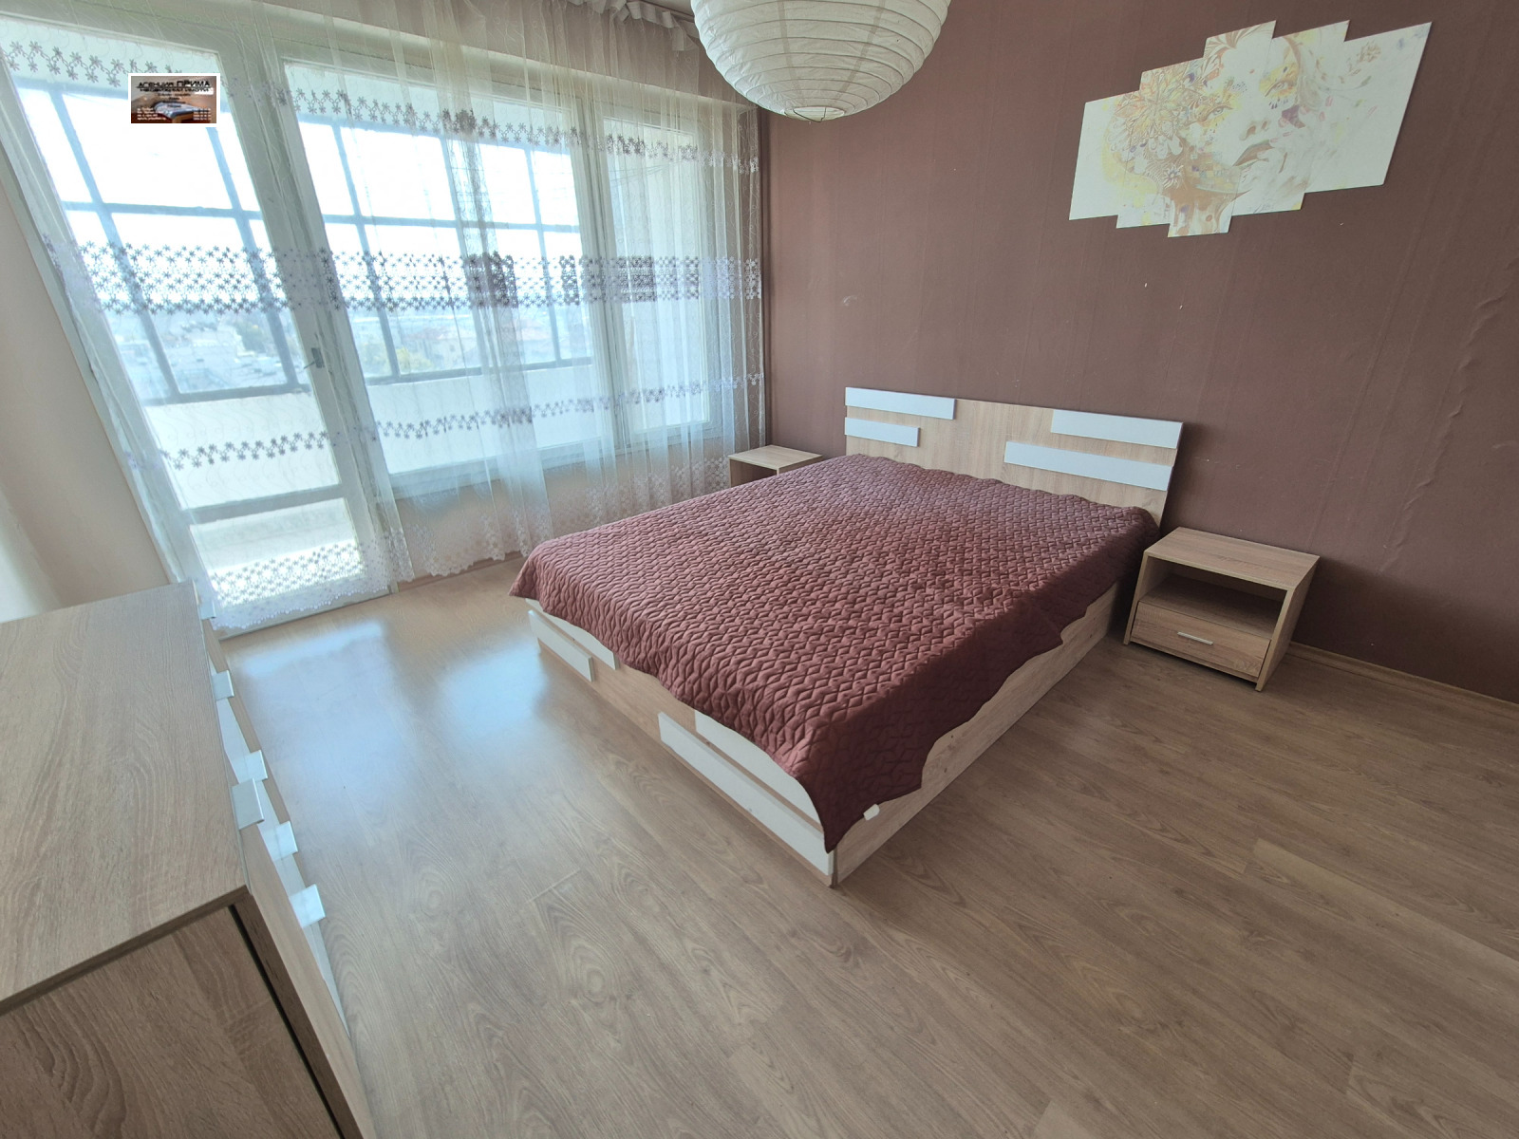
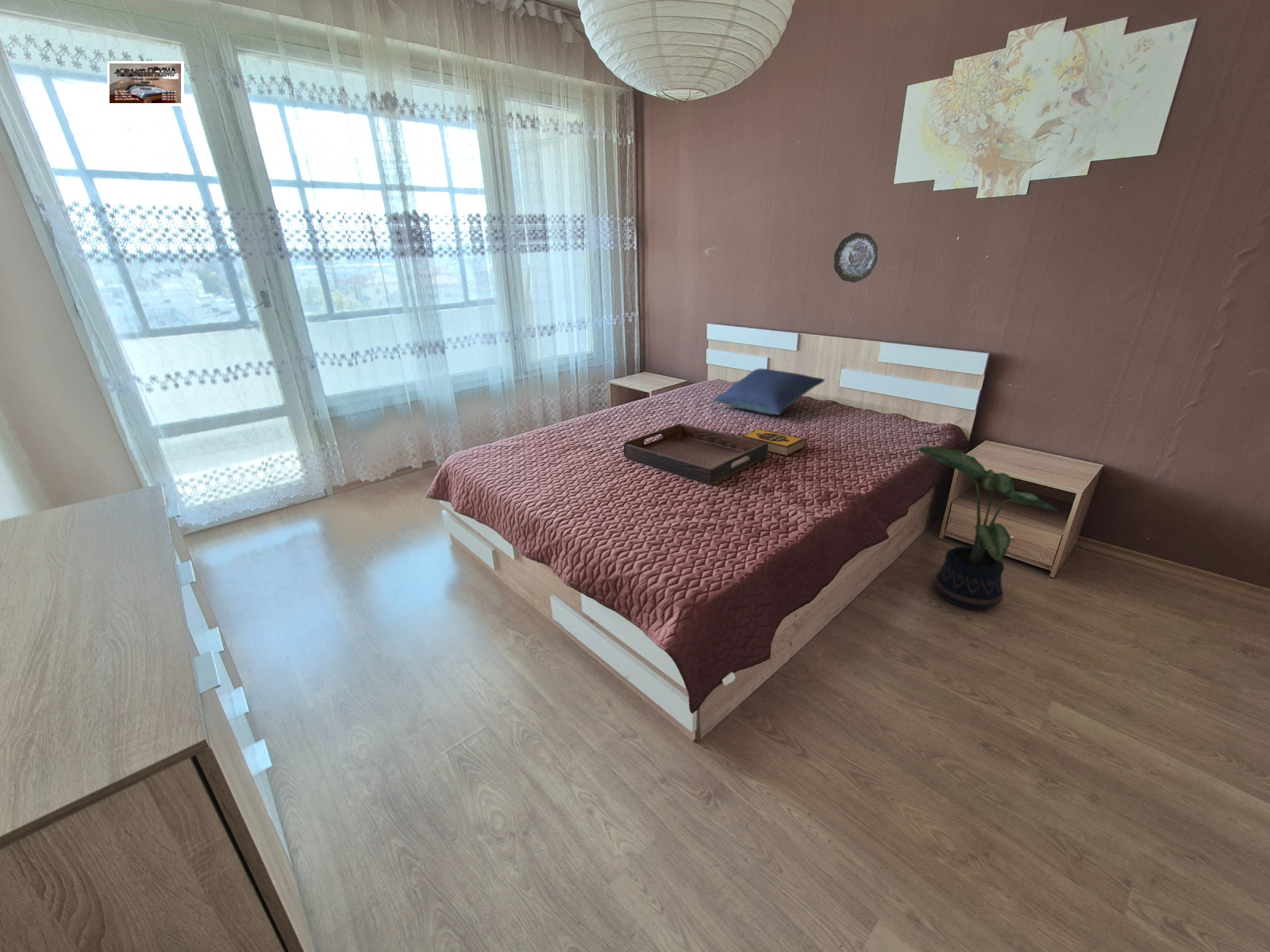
+ decorative plate [833,232,879,283]
+ hardback book [741,428,807,457]
+ potted plant [916,446,1060,611]
+ pillow [712,368,825,416]
+ serving tray [623,423,768,486]
